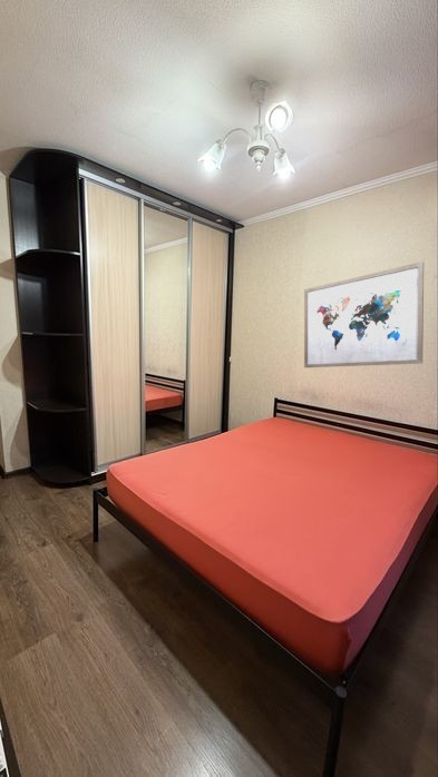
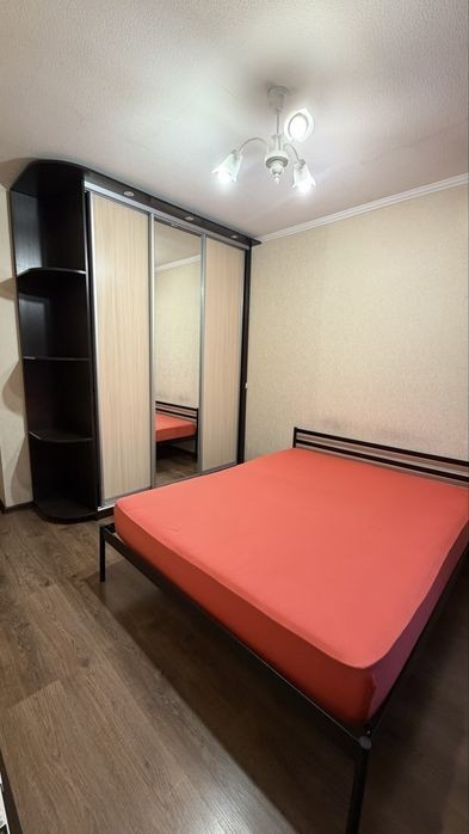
- wall art [303,260,425,368]
